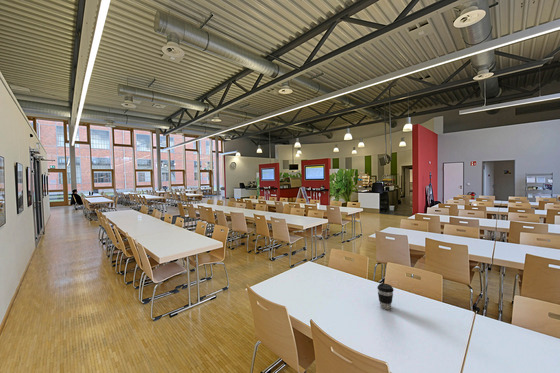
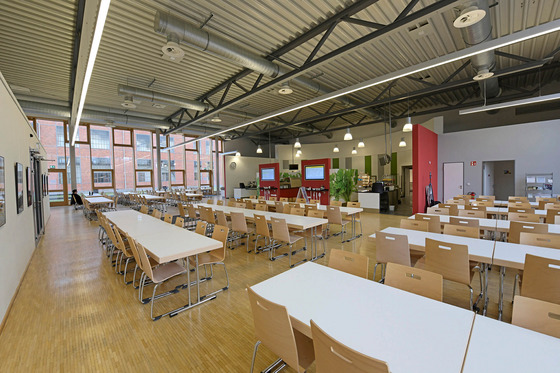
- coffee cup [376,283,395,310]
